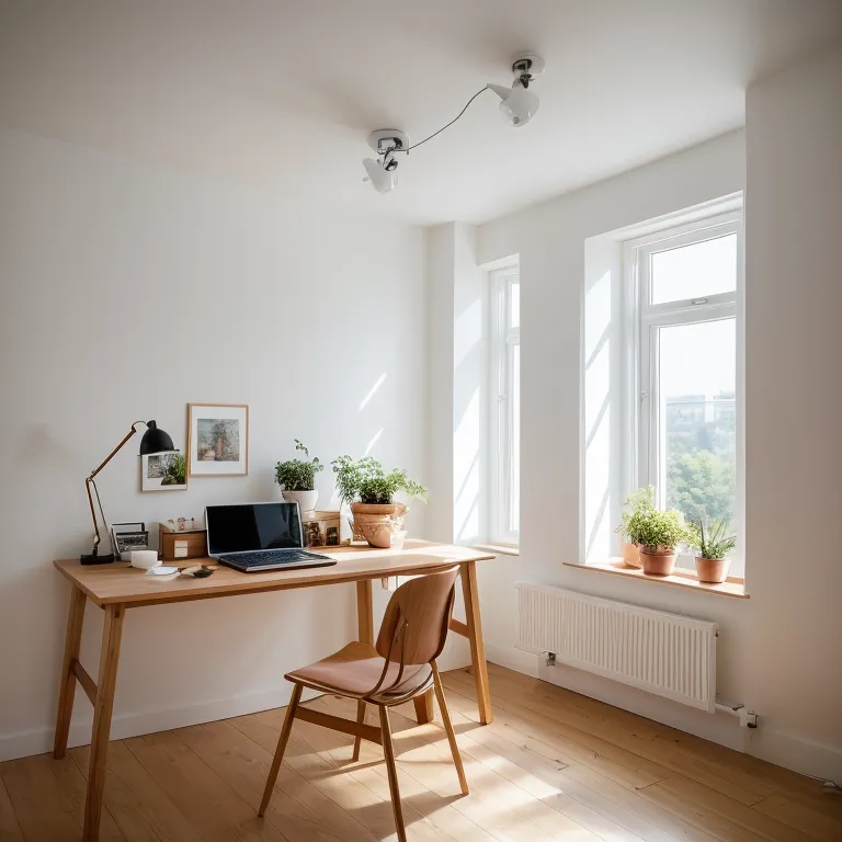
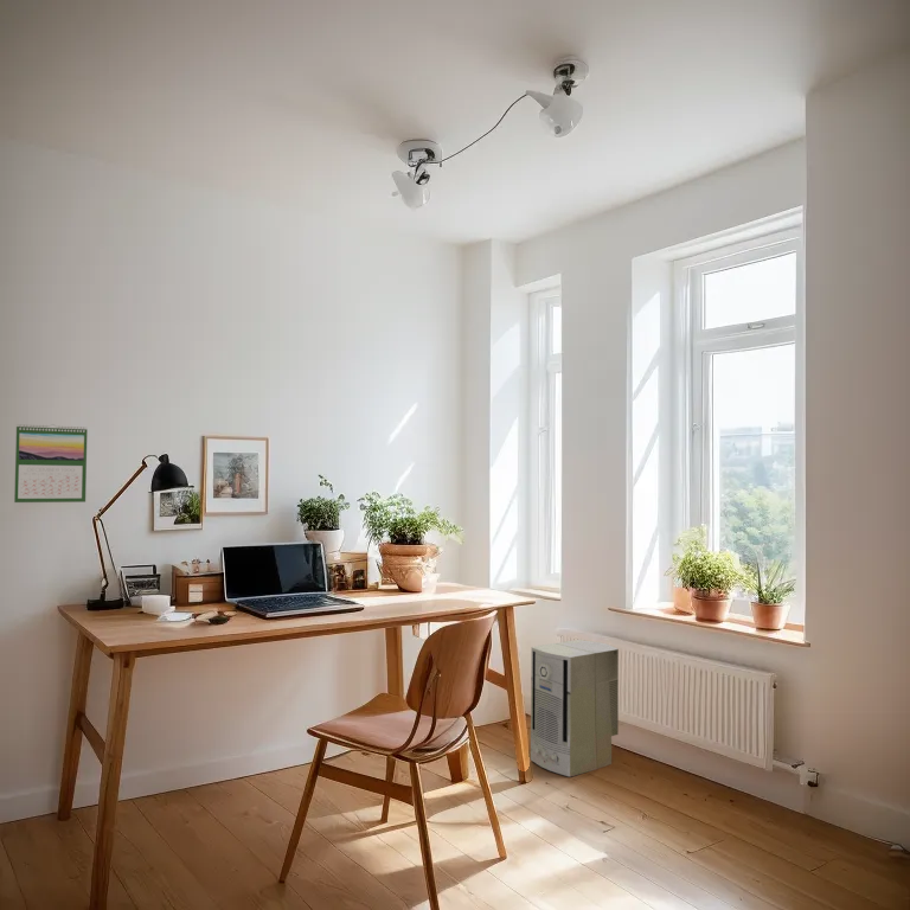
+ air purifier [530,639,620,778]
+ calendar [13,423,89,504]
